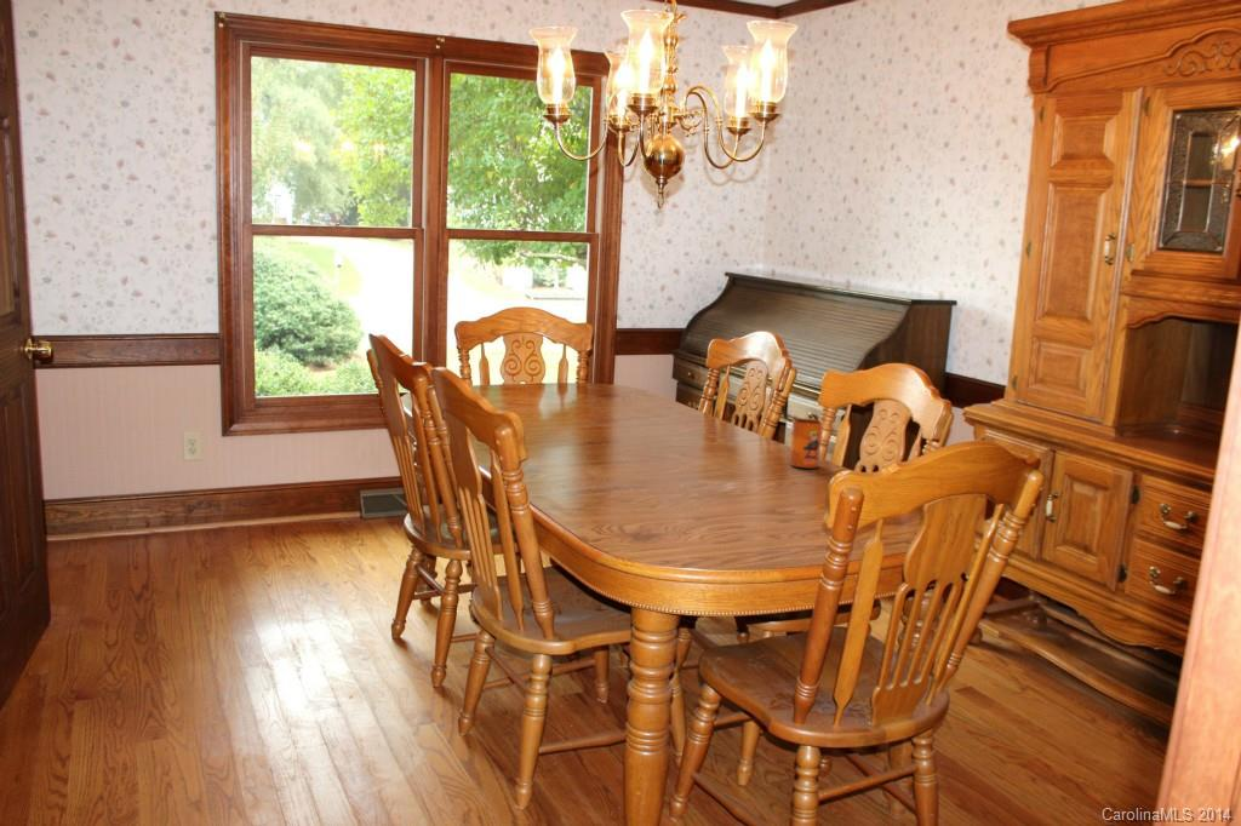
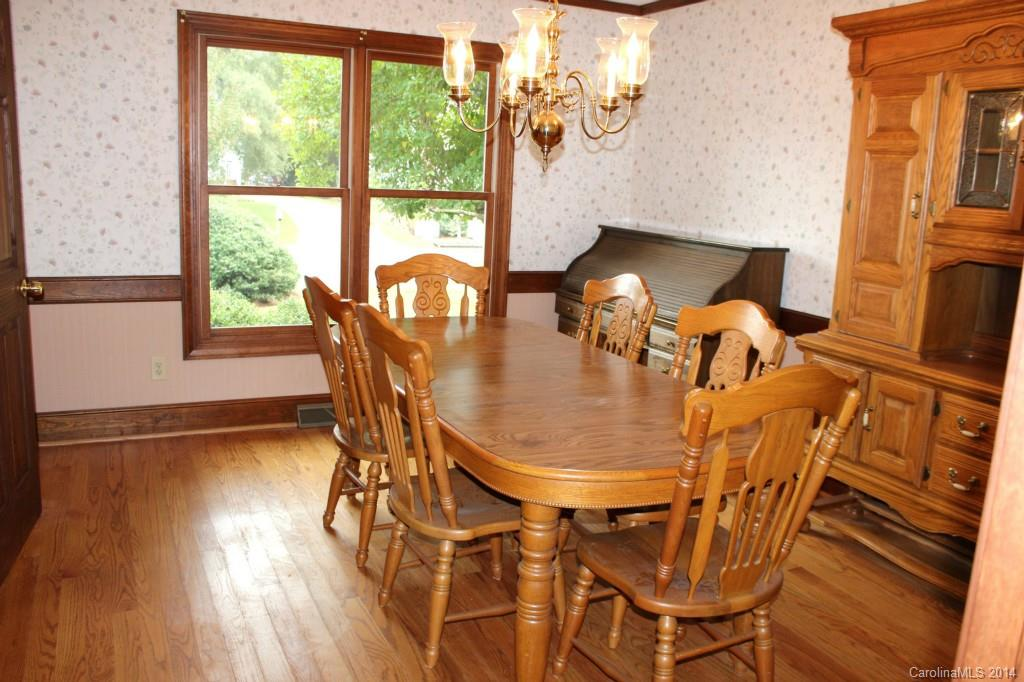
- mug [789,418,824,470]
